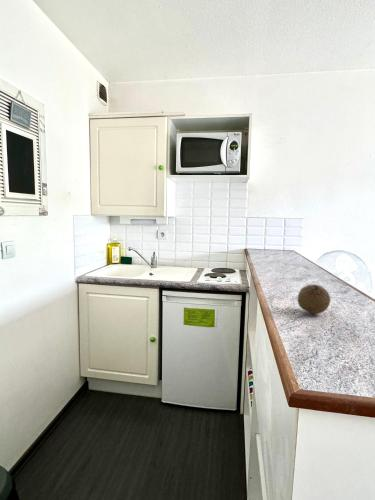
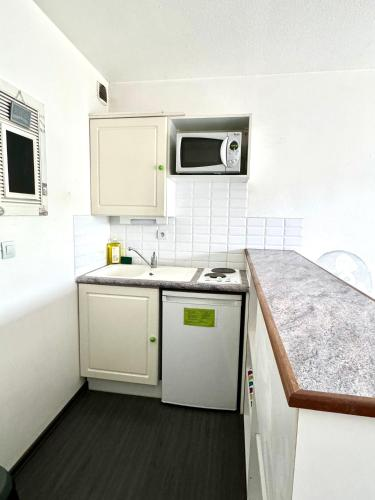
- fruit [296,283,331,315]
